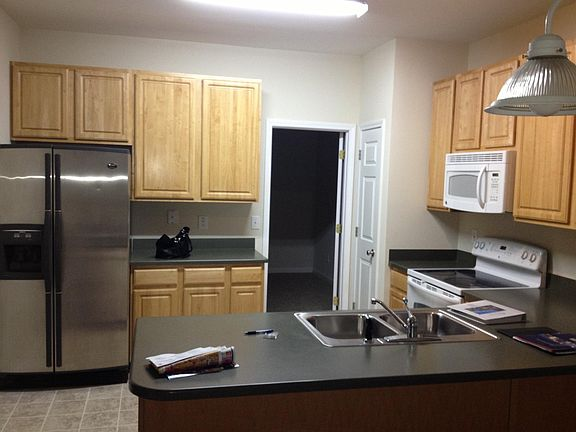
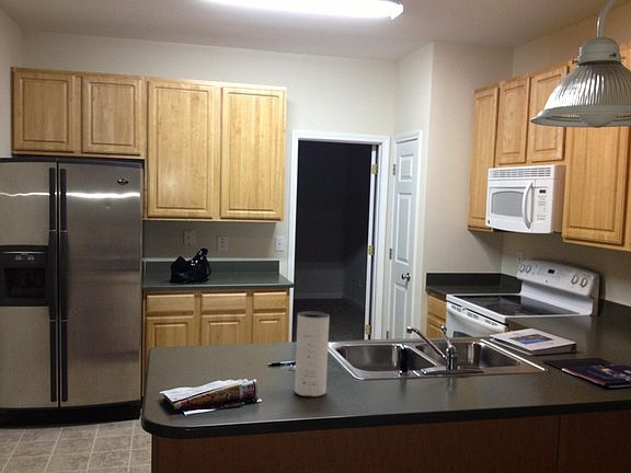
+ speaker [294,311,330,397]
